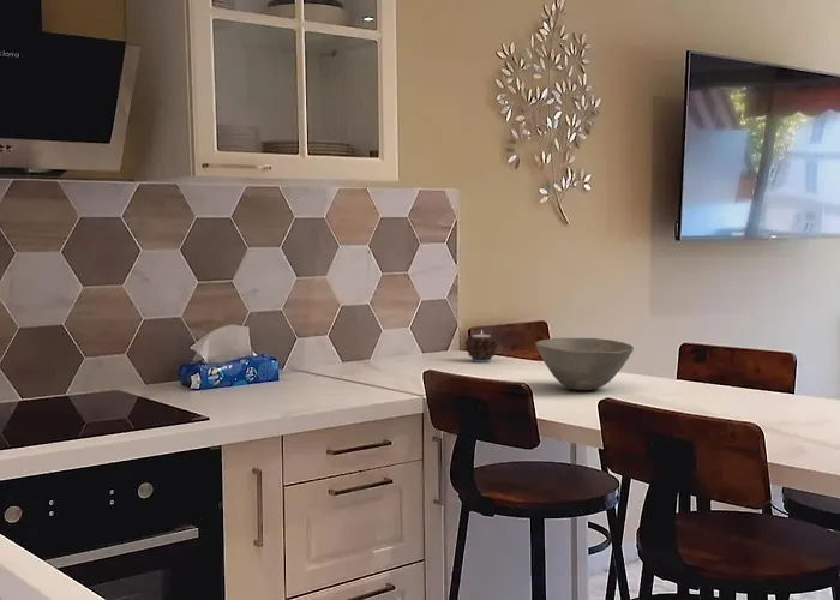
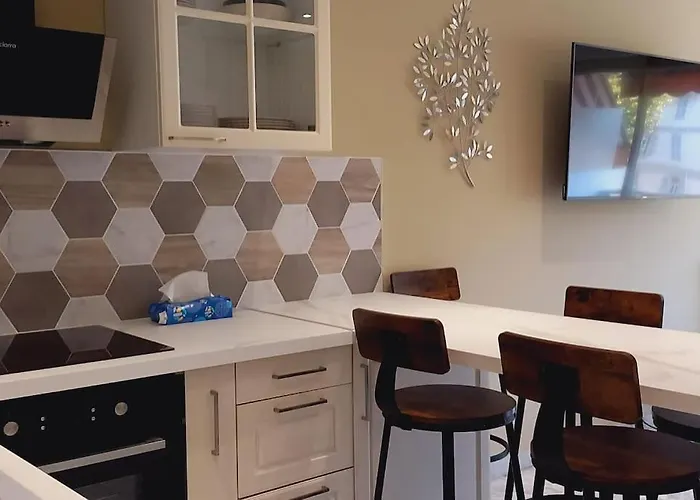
- bowl [534,337,635,391]
- candle [464,329,499,364]
